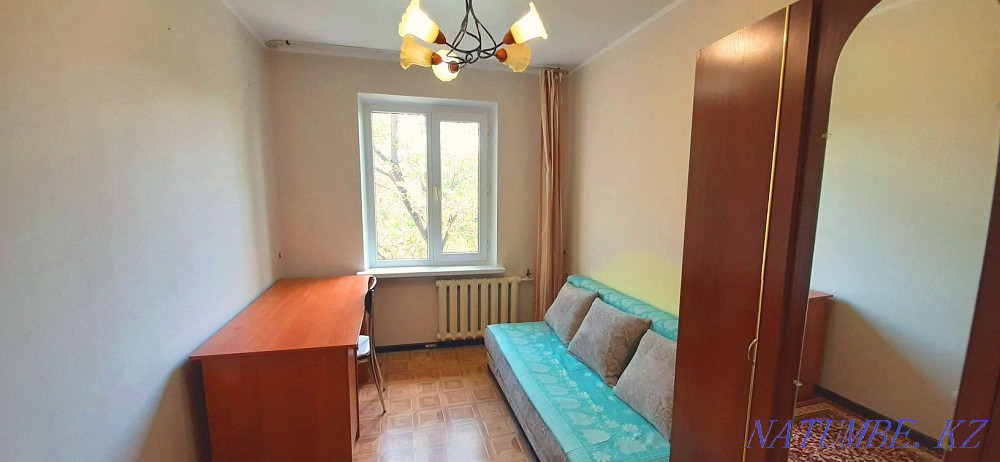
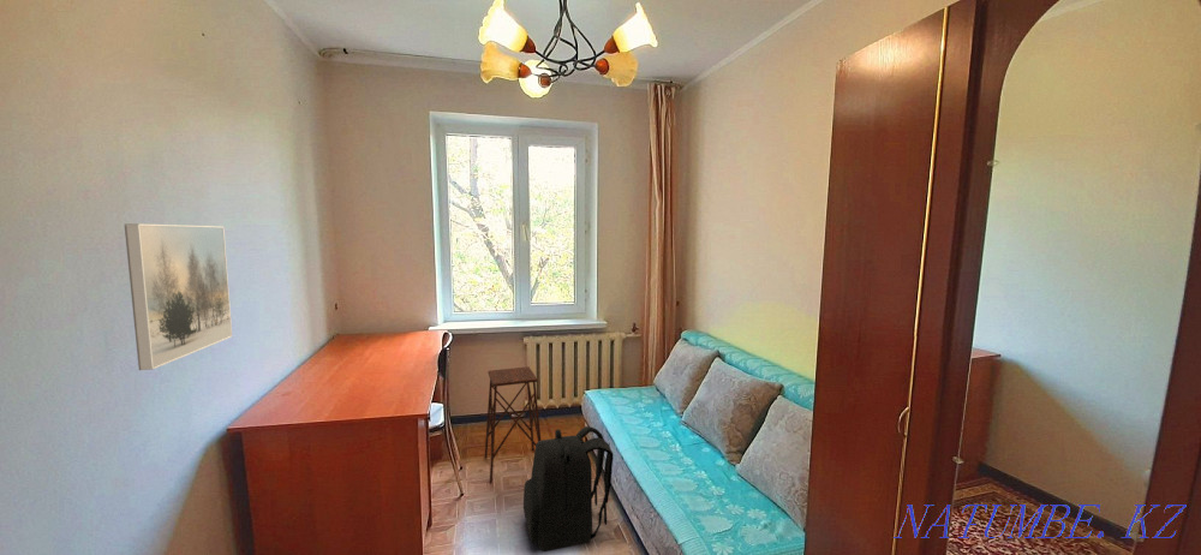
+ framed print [124,222,233,371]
+ side table [484,365,542,484]
+ backpack [522,425,615,553]
